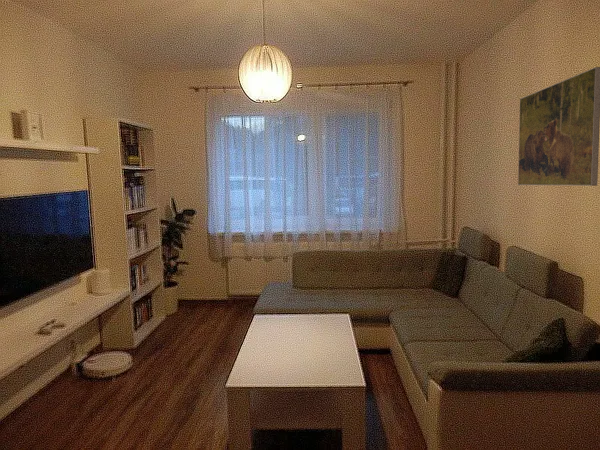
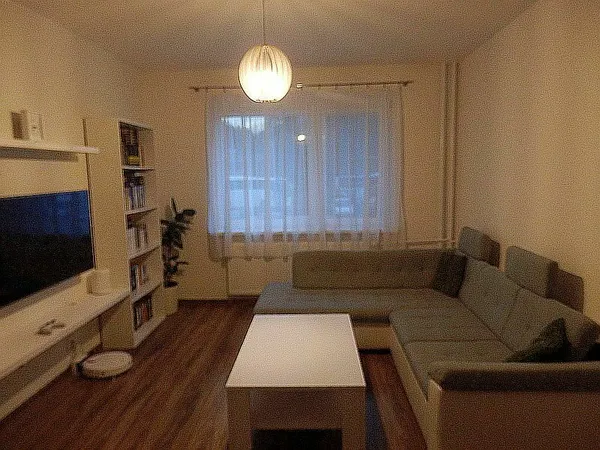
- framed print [517,66,600,187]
